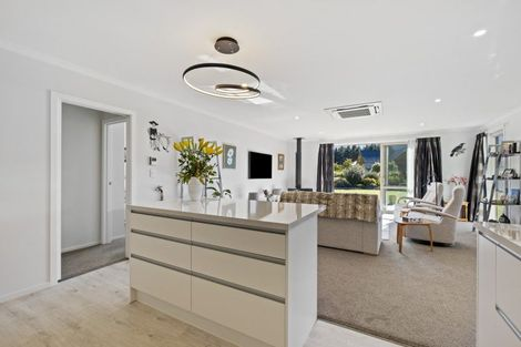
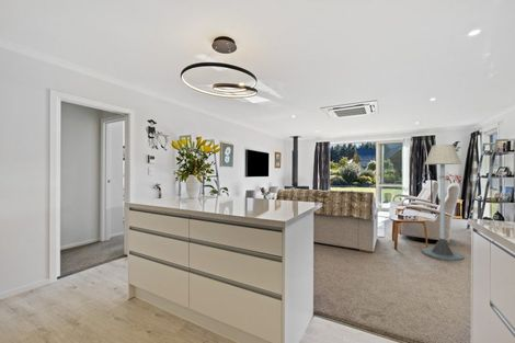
+ floor lamp [421,144,466,262]
